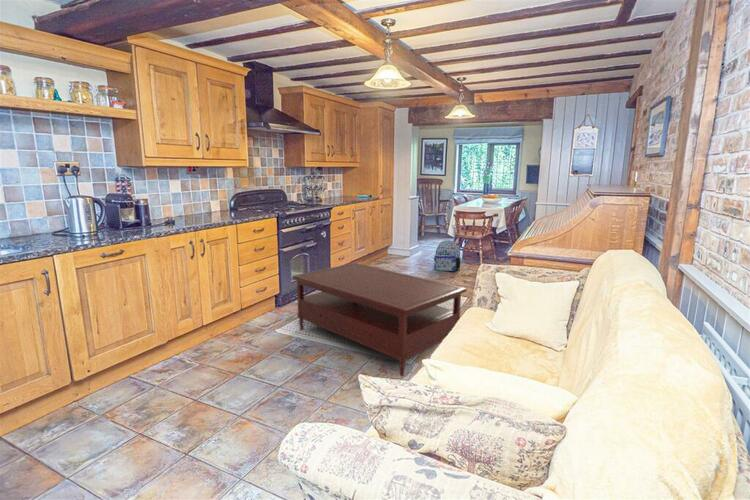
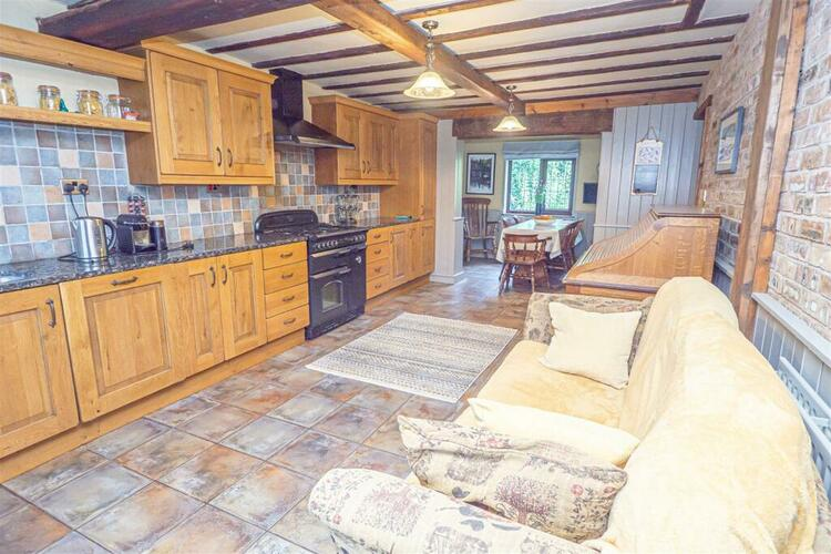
- backpack [433,240,461,272]
- coffee table [291,262,468,377]
